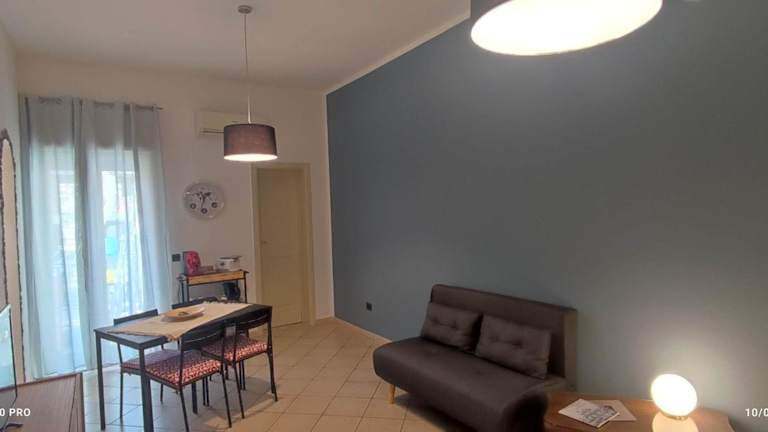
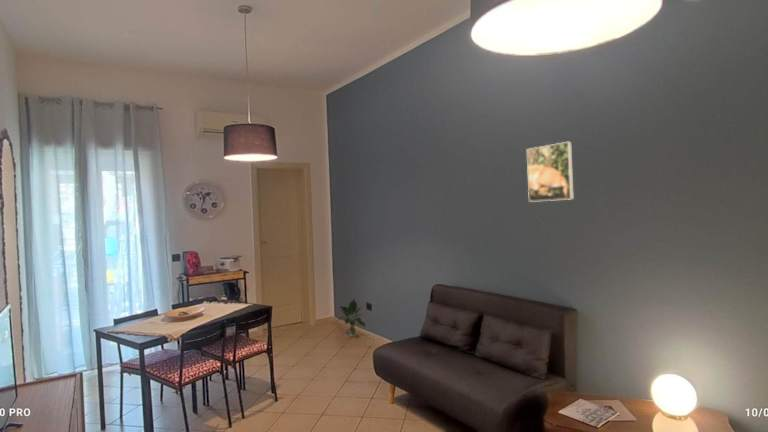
+ potted plant [337,298,367,338]
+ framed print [526,141,575,203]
